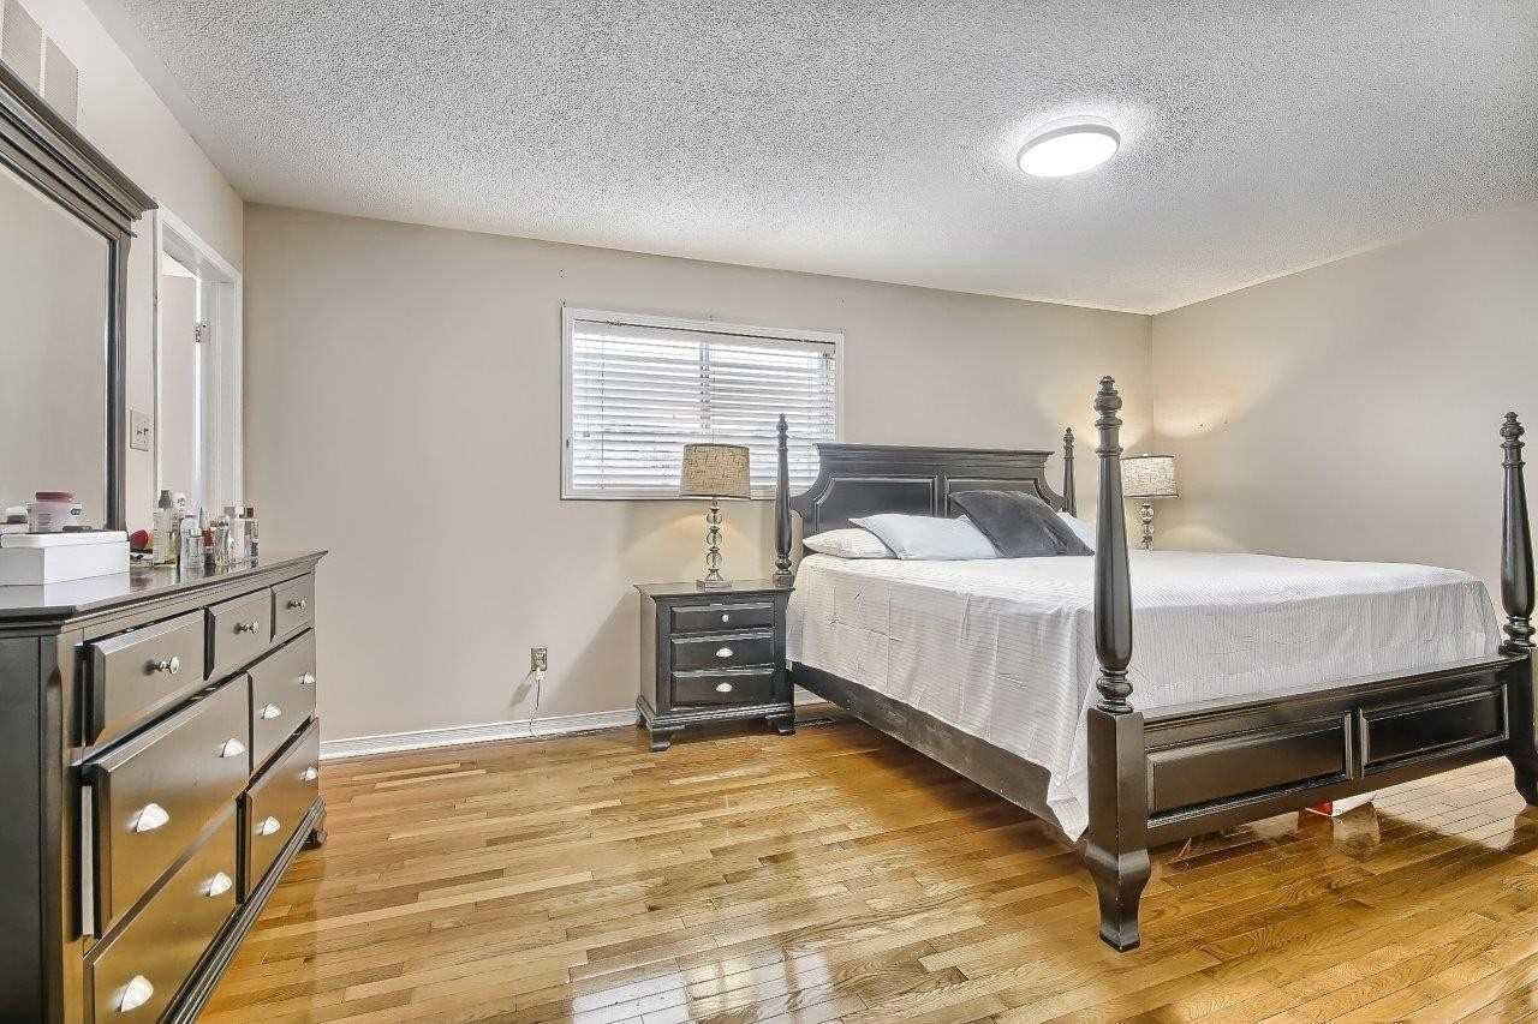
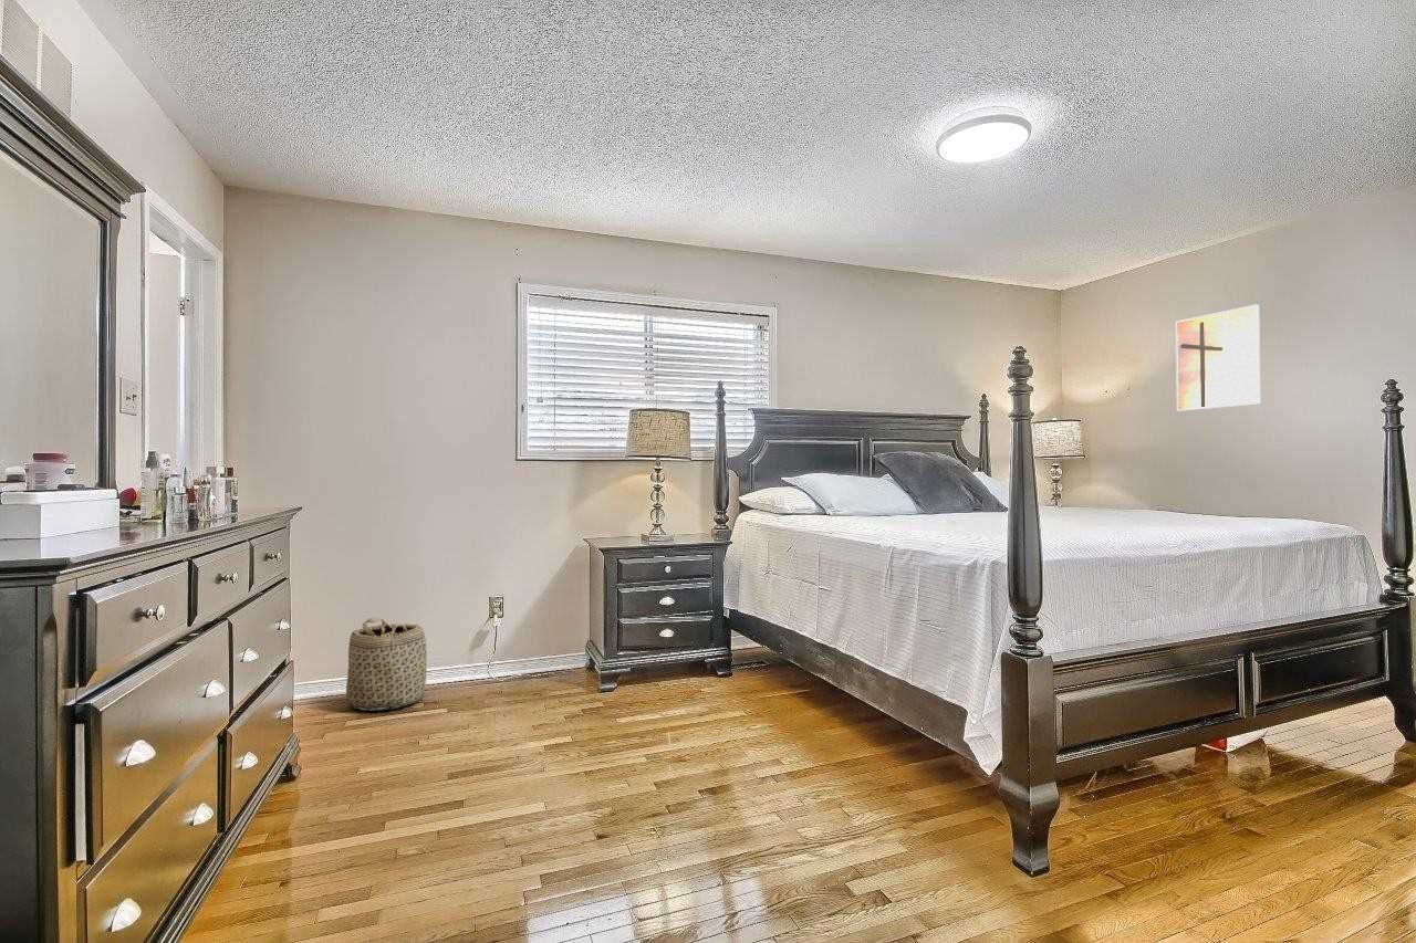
+ basket [345,616,428,712]
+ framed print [1175,304,1261,412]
